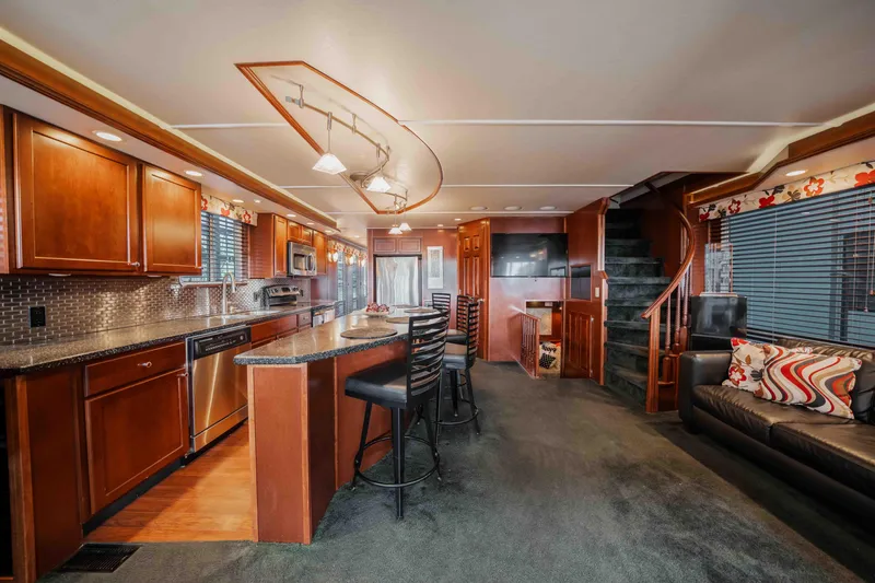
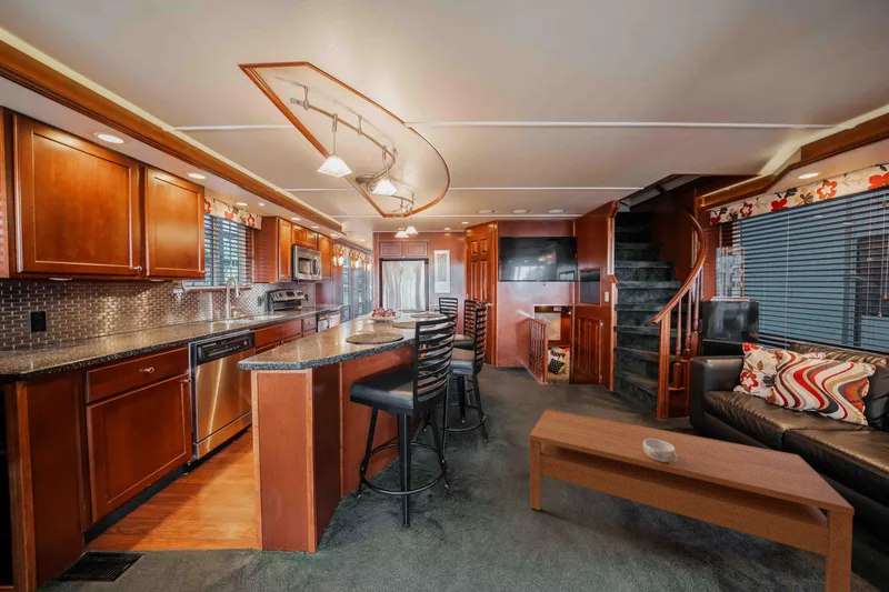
+ decorative bowl [643,439,678,462]
+ coffee table [529,408,856,592]
